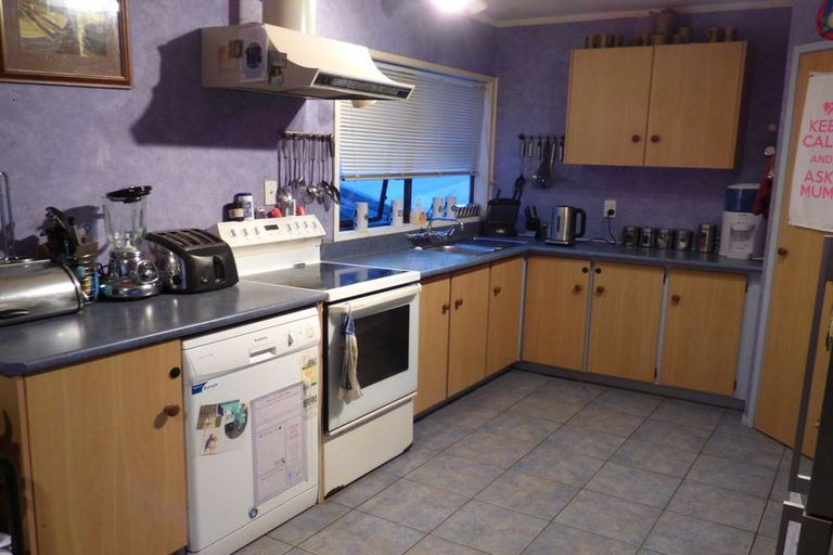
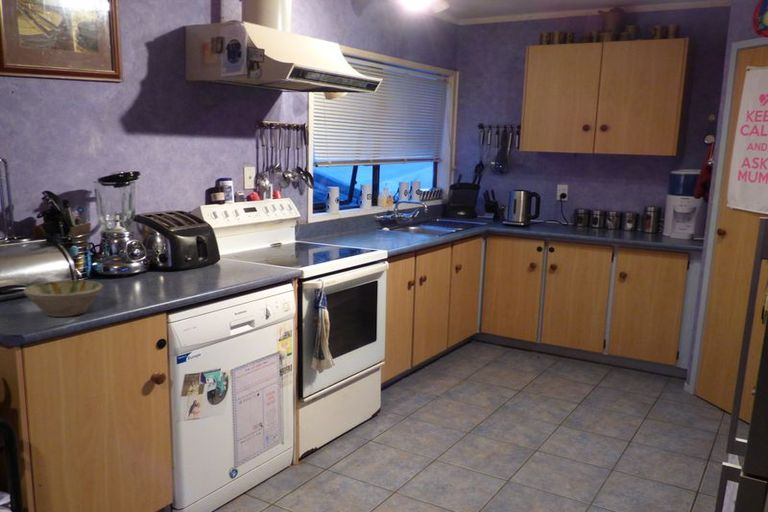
+ bowl [22,279,104,318]
